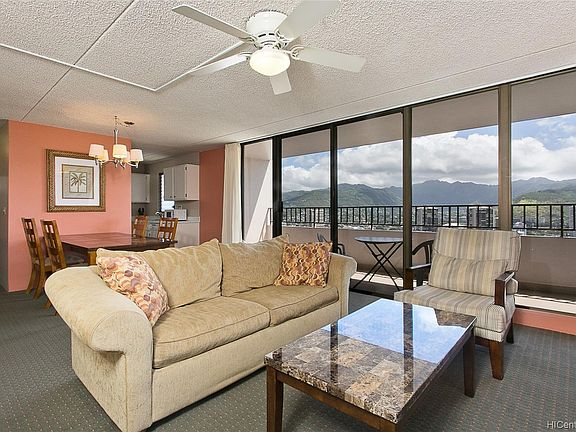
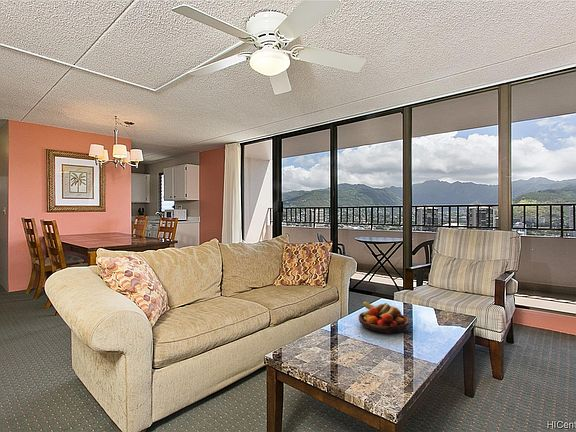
+ fruit bowl [357,301,410,335]
